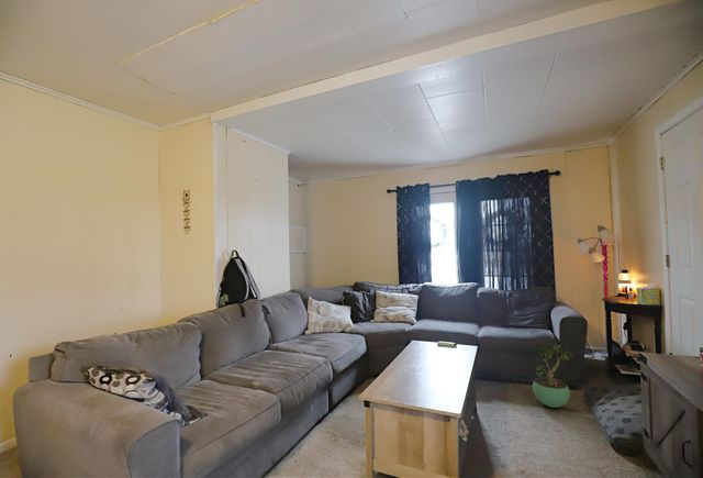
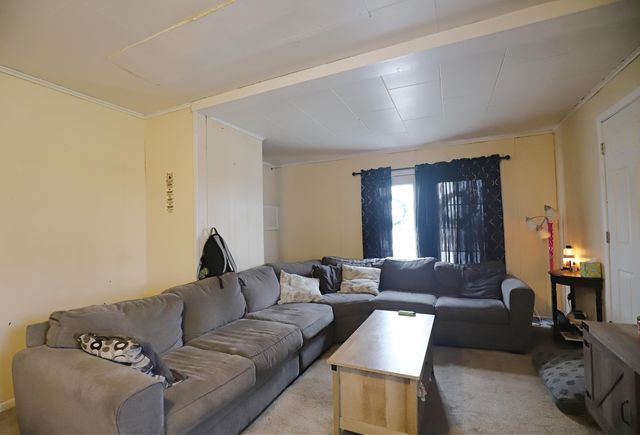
- potted plant [532,342,574,409]
